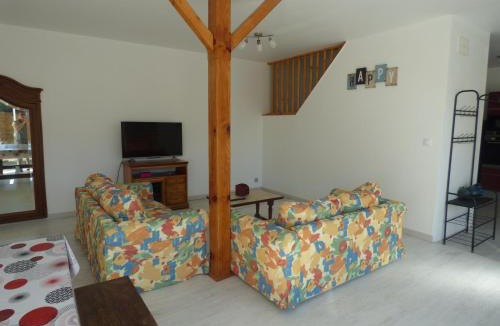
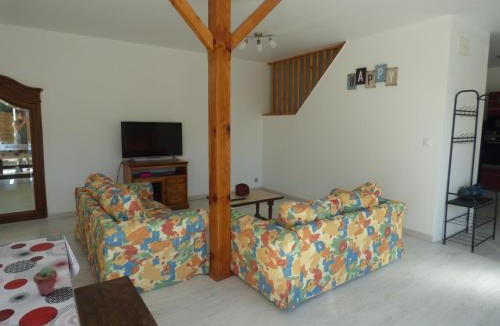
+ potted succulent [32,265,58,296]
